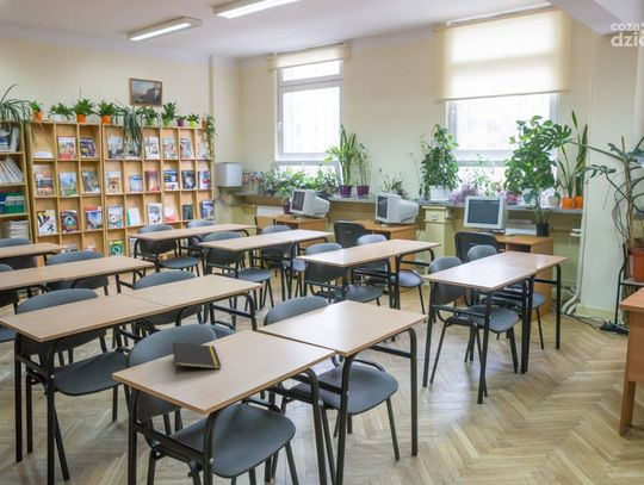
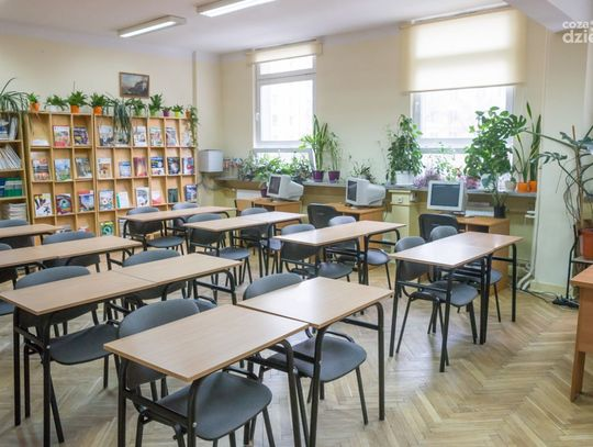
- notepad [172,341,222,375]
